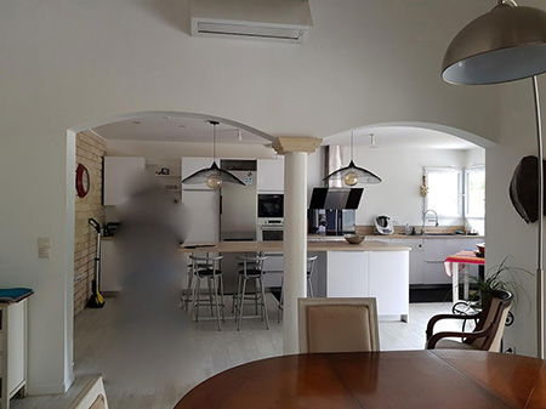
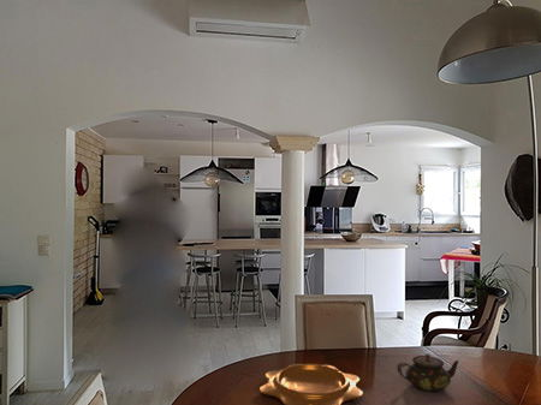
+ teapot [397,352,460,393]
+ decorative bowl [258,363,364,405]
